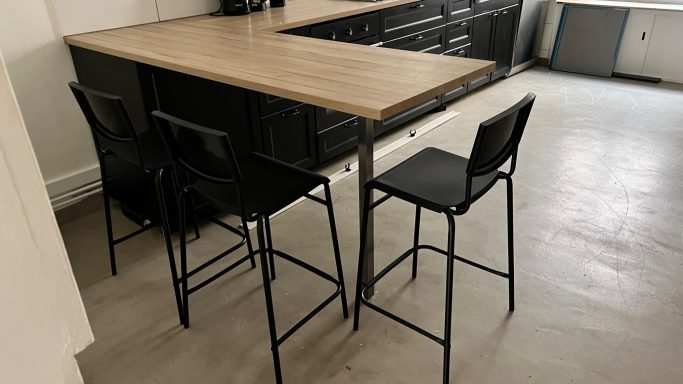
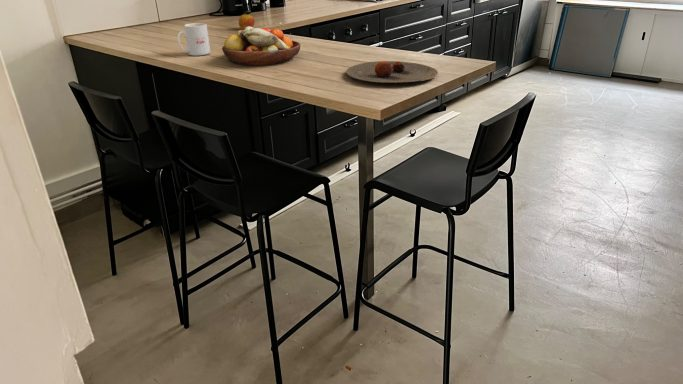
+ mug [176,22,211,57]
+ plate [345,60,439,84]
+ fruit bowl [221,26,301,66]
+ apple [238,12,256,30]
